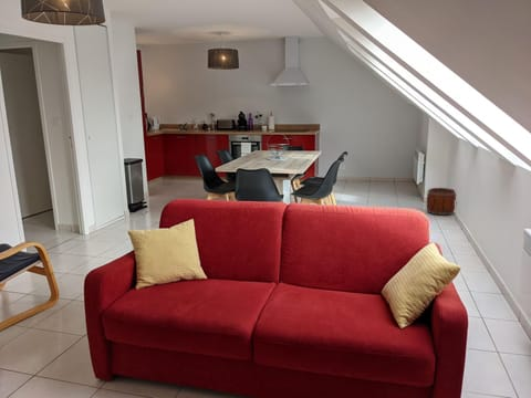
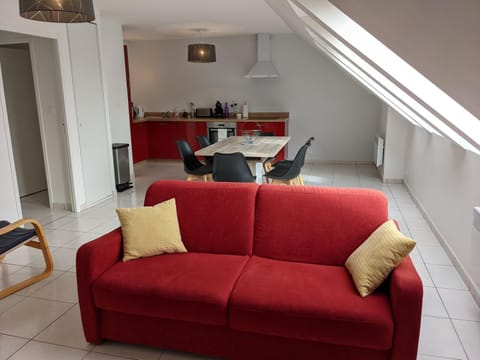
- bucket [425,187,457,217]
